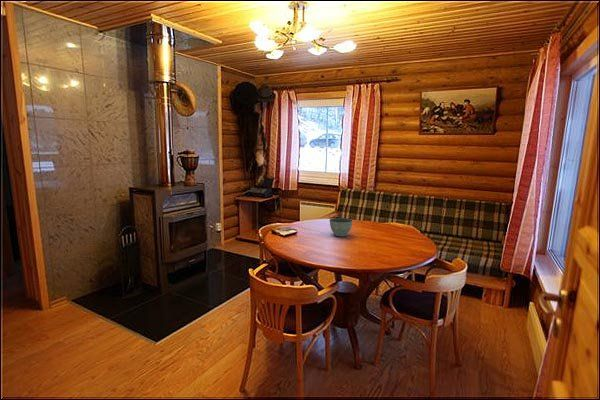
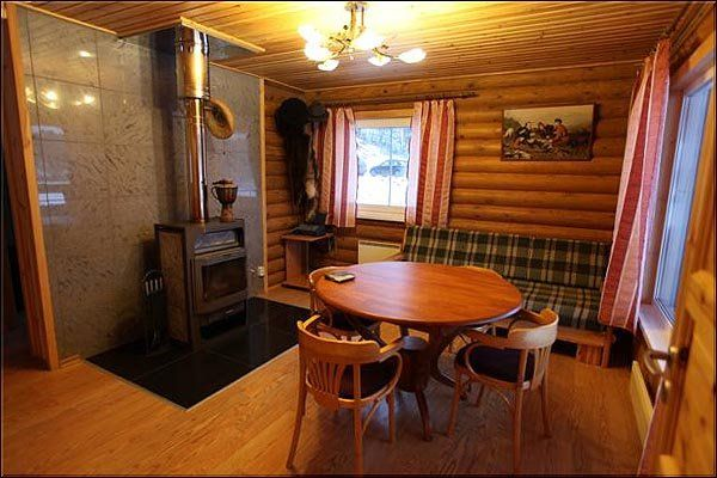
- flower pot [329,217,354,237]
